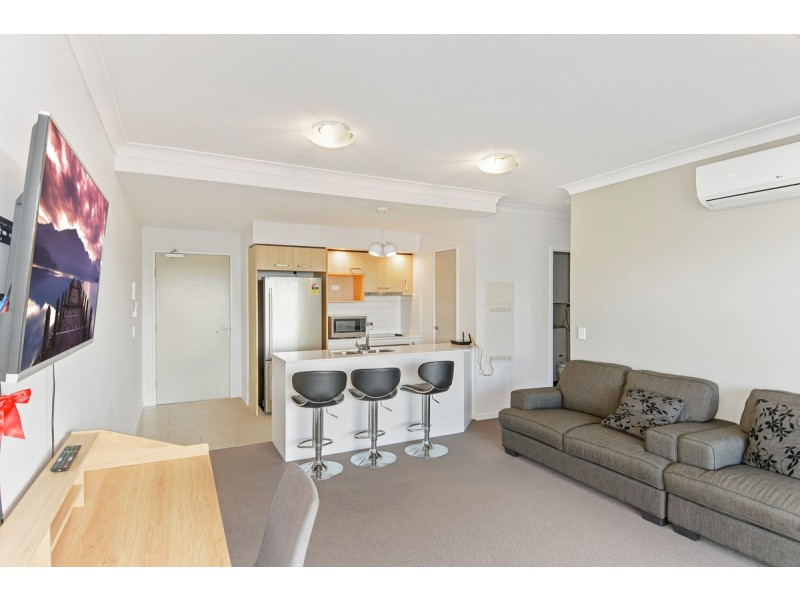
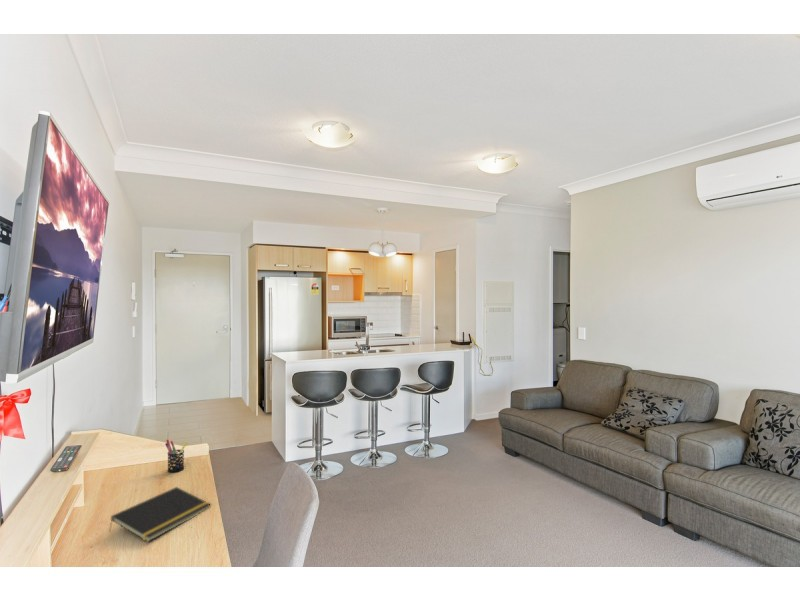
+ notepad [108,486,212,543]
+ pen holder [164,439,188,473]
